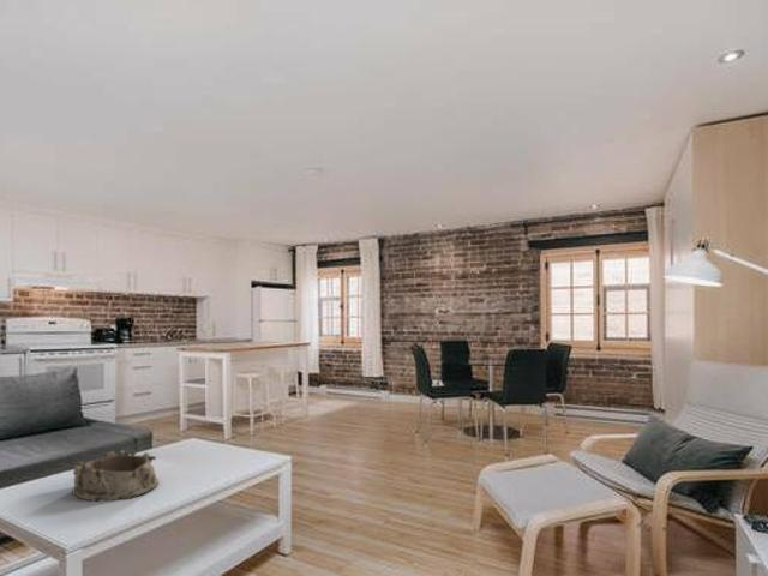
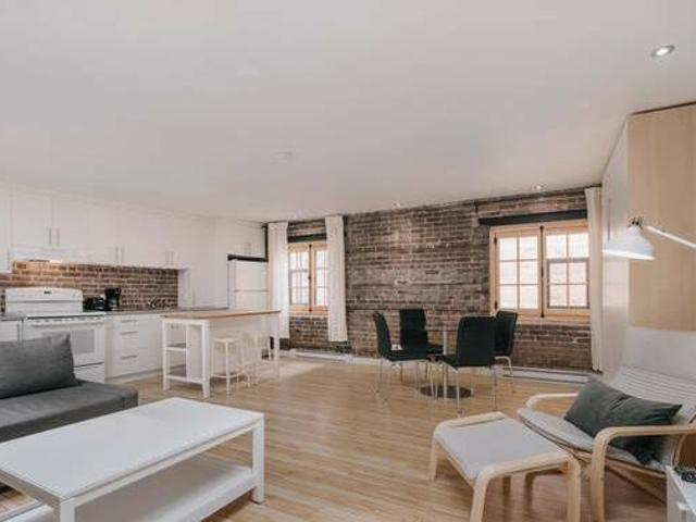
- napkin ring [71,449,160,503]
